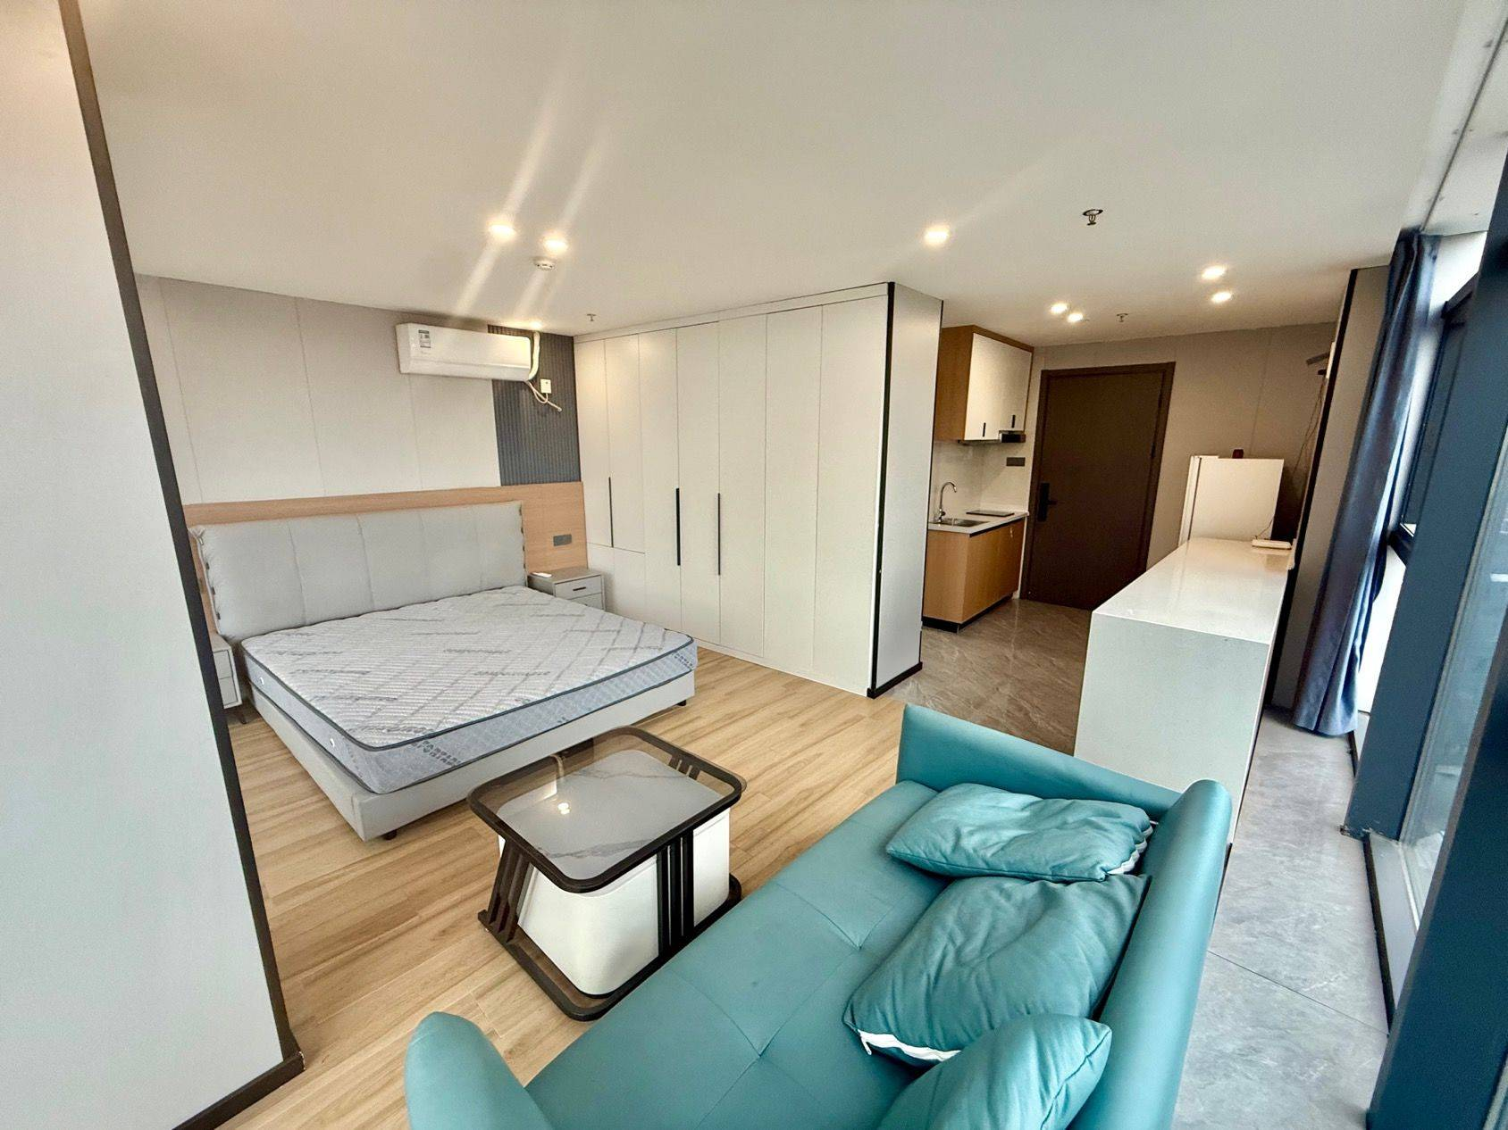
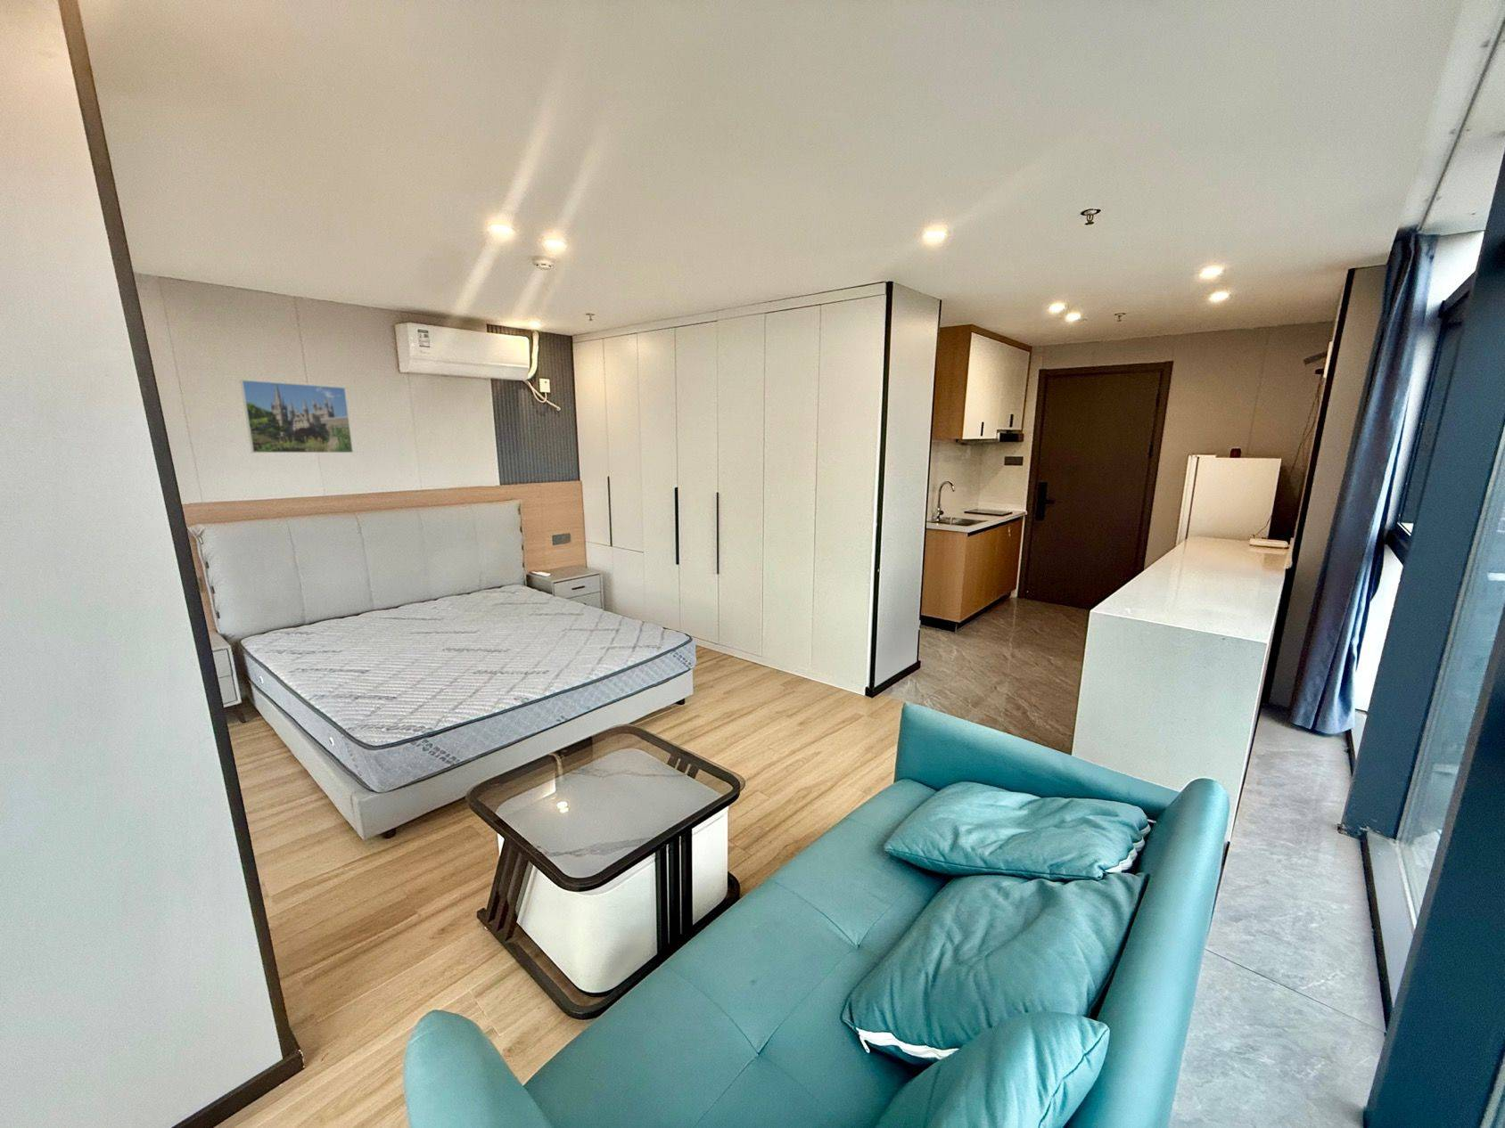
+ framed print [239,379,354,454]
